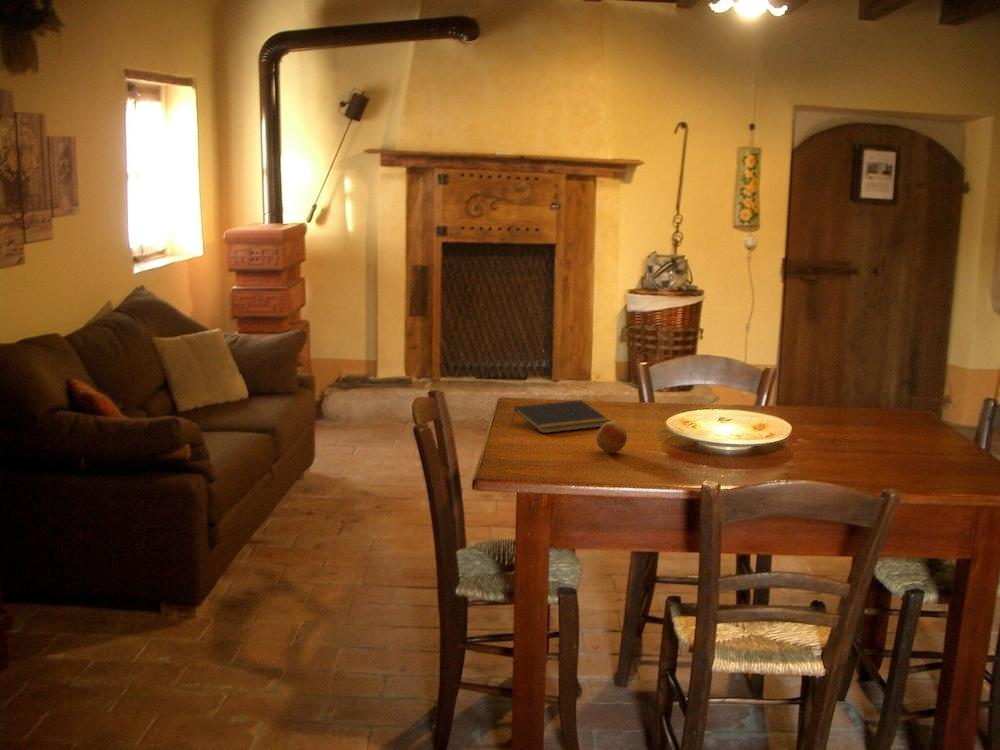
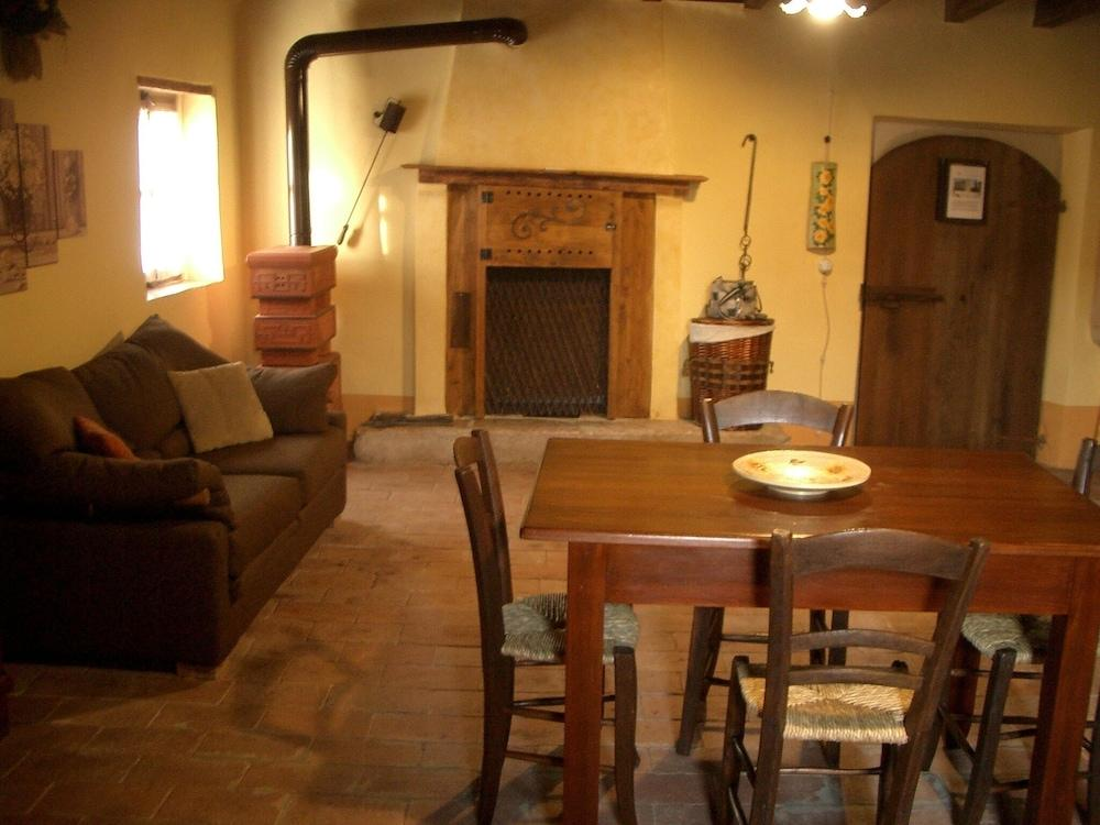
- fruit [595,420,628,453]
- notepad [511,399,612,434]
